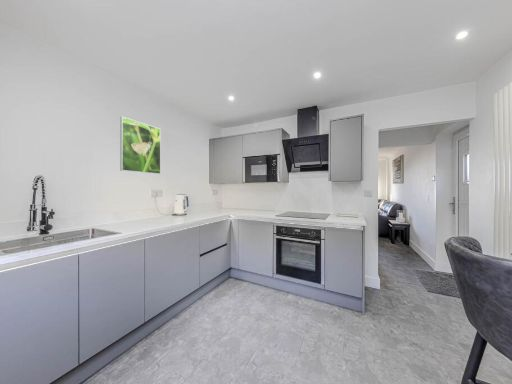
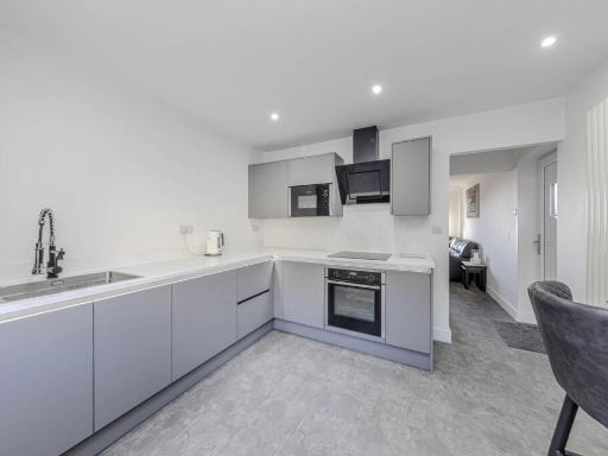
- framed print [119,116,162,175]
